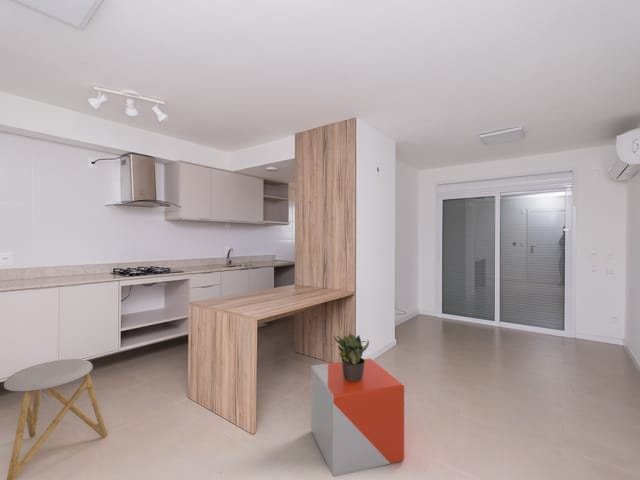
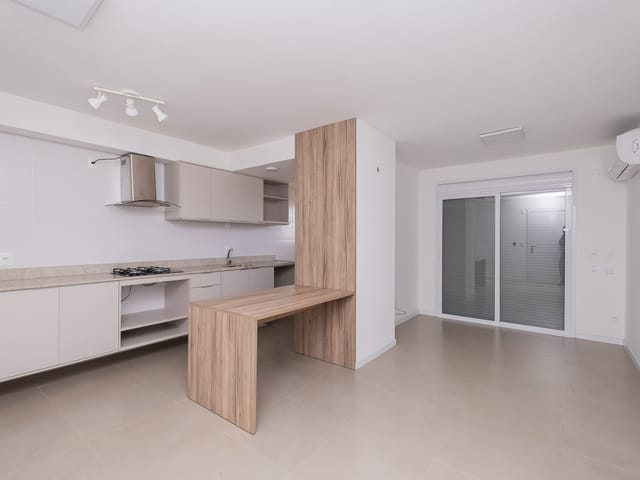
- stool [3,358,108,480]
- potted plant [333,332,370,381]
- stool [310,358,405,478]
